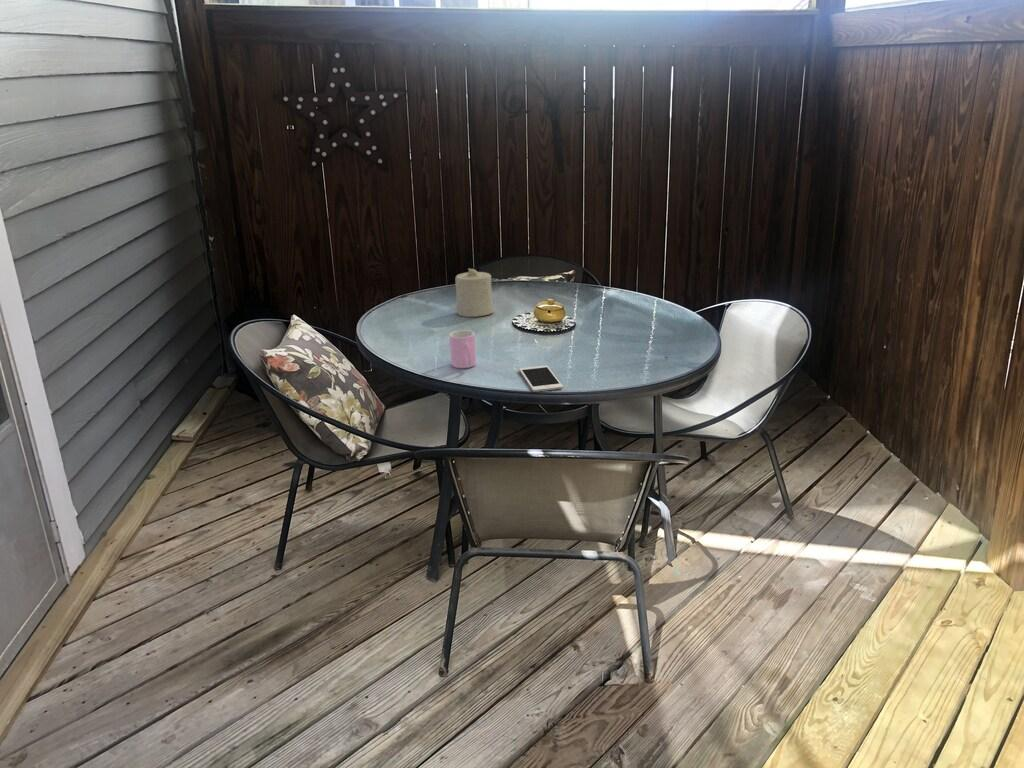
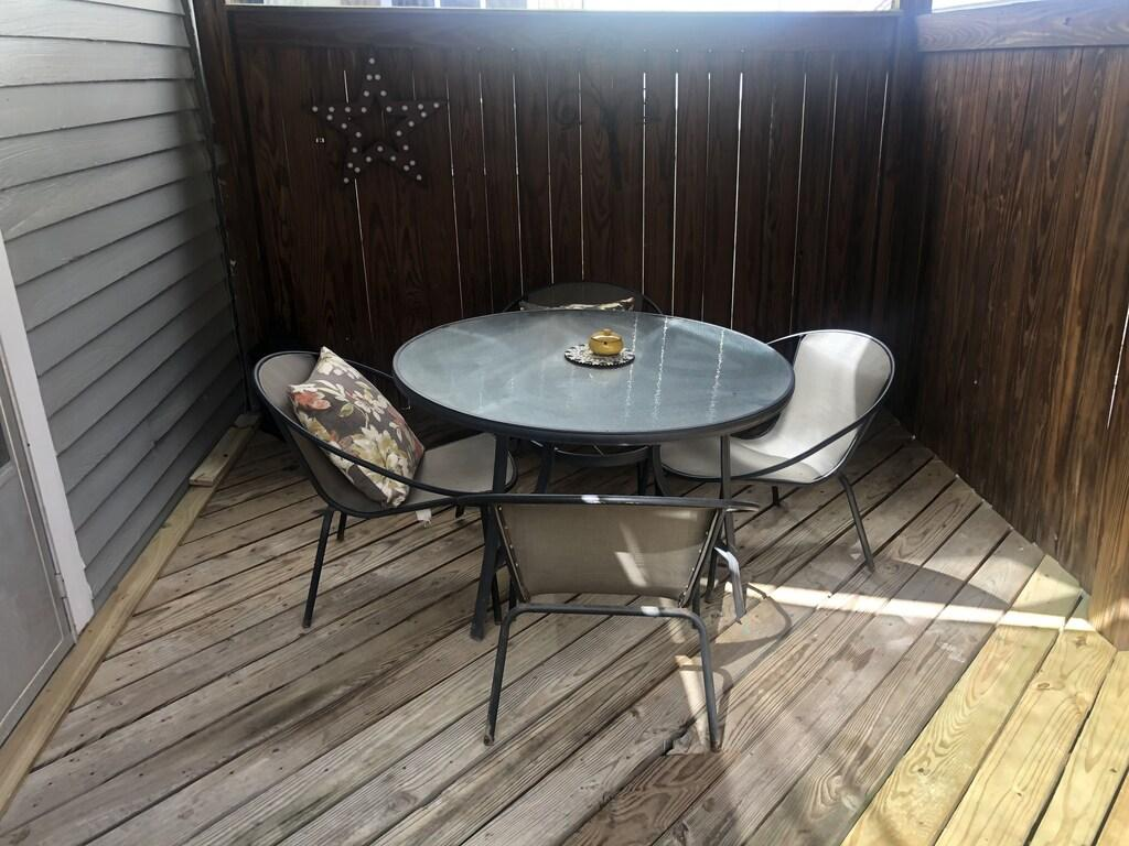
- cell phone [518,365,564,393]
- cup [448,329,477,369]
- candle [454,267,495,318]
